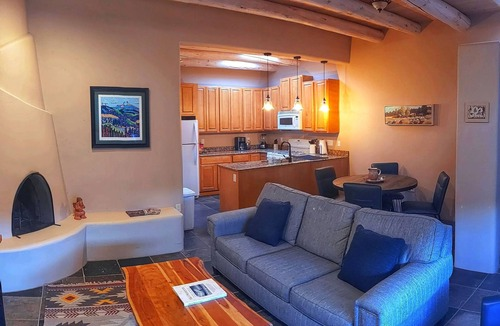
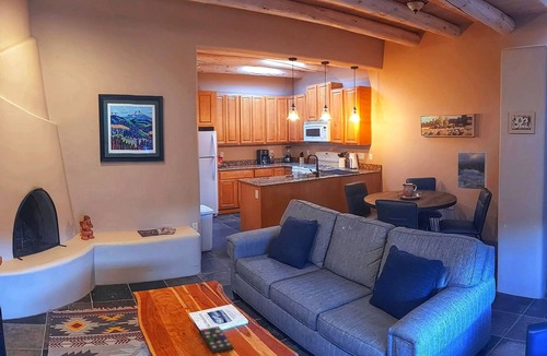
+ remote control [199,325,235,355]
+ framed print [456,151,488,191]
